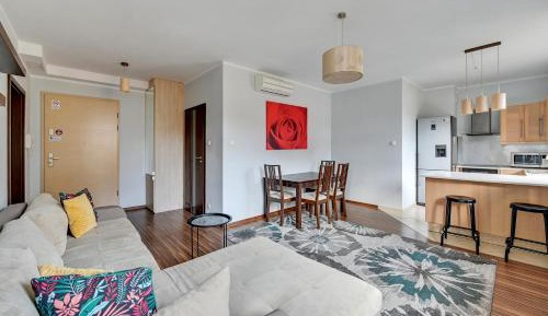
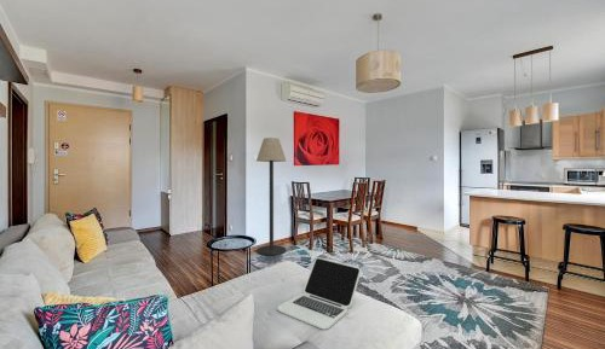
+ floor lamp [255,136,287,256]
+ laptop [276,257,362,330]
